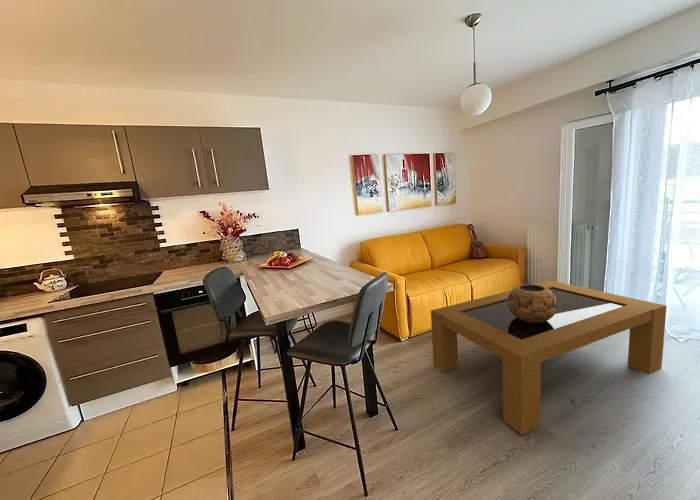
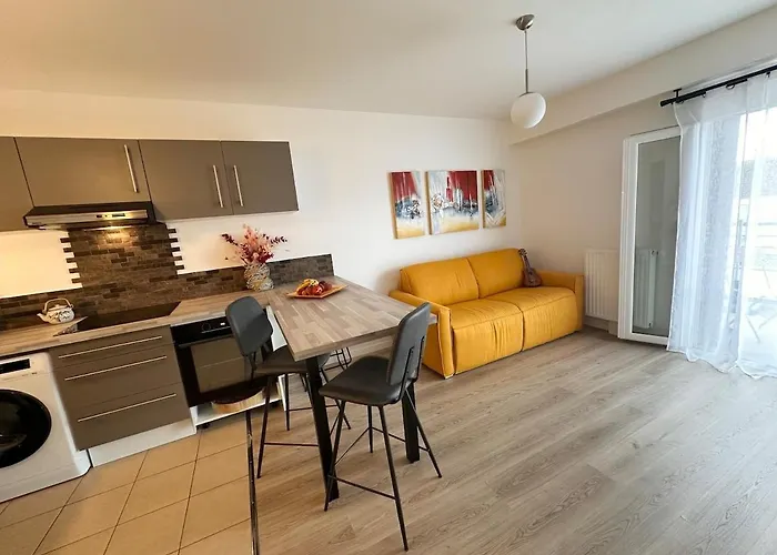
- decorative bowl [508,283,557,323]
- coffee table [430,280,668,436]
